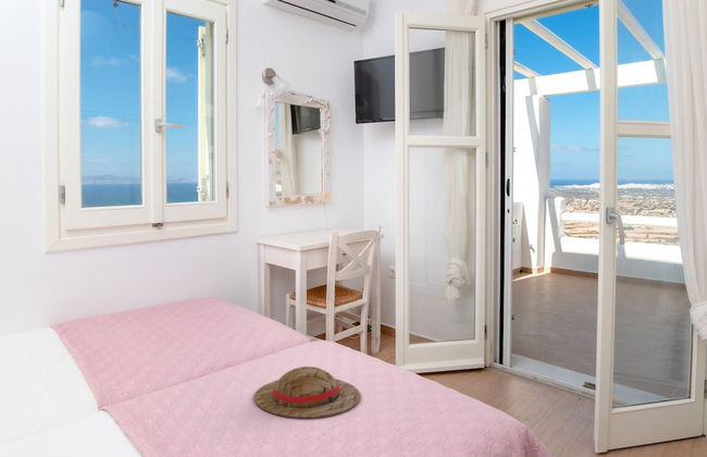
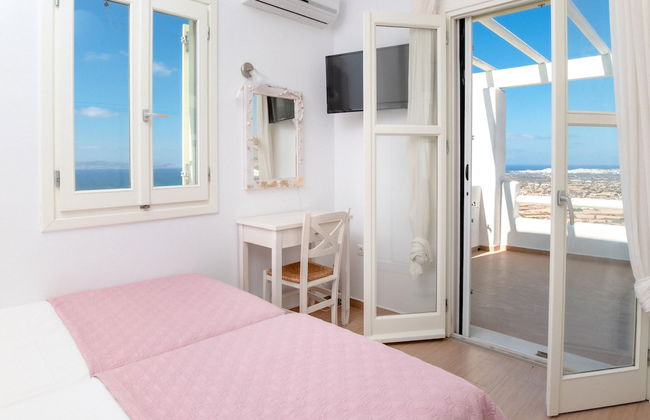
- straw hat [253,366,361,419]
